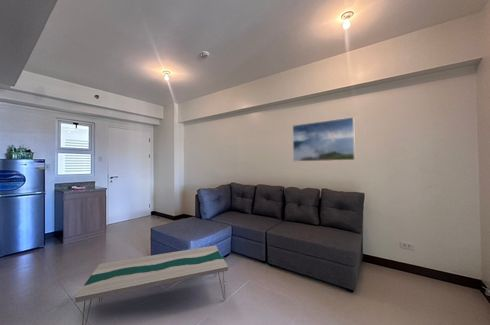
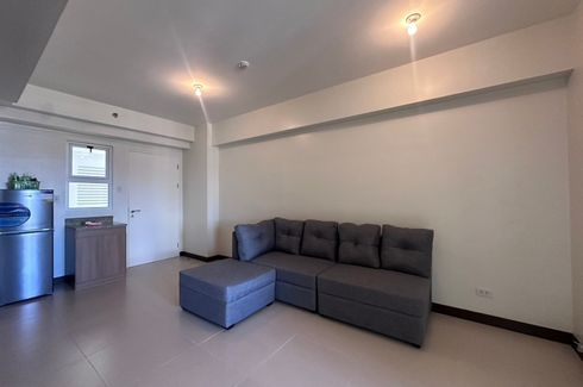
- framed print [292,116,356,162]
- coffee table [74,244,229,325]
